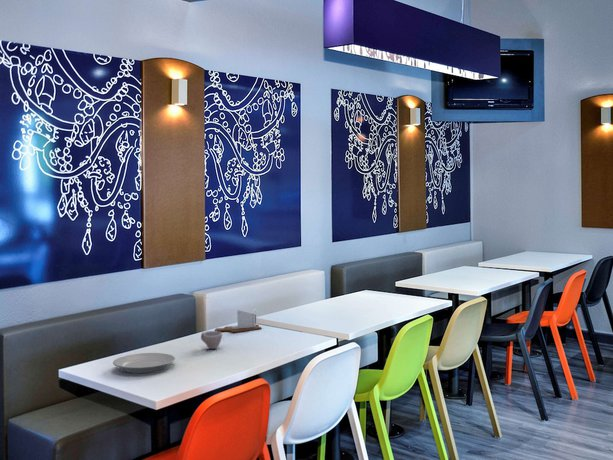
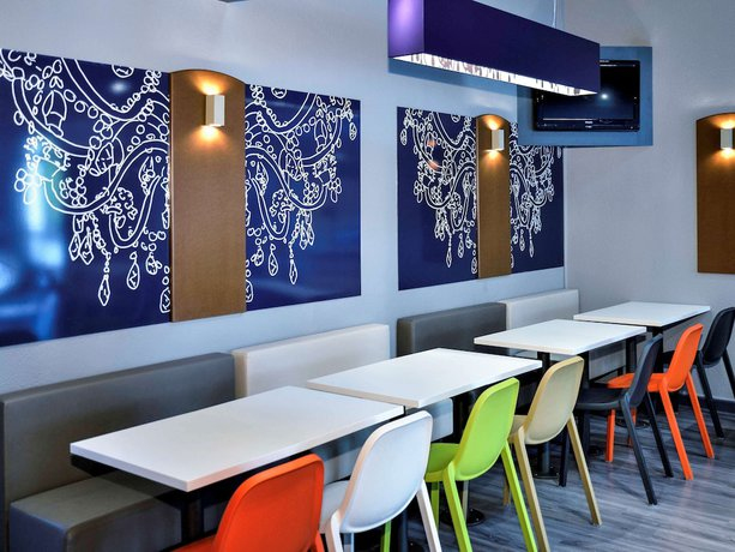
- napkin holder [214,307,262,334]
- plate [112,352,176,374]
- cup [200,330,223,350]
